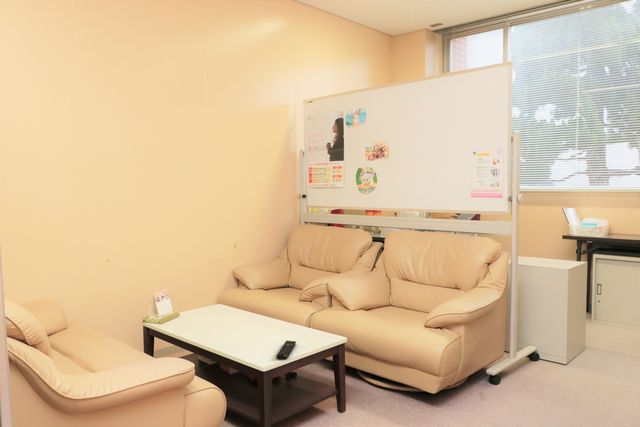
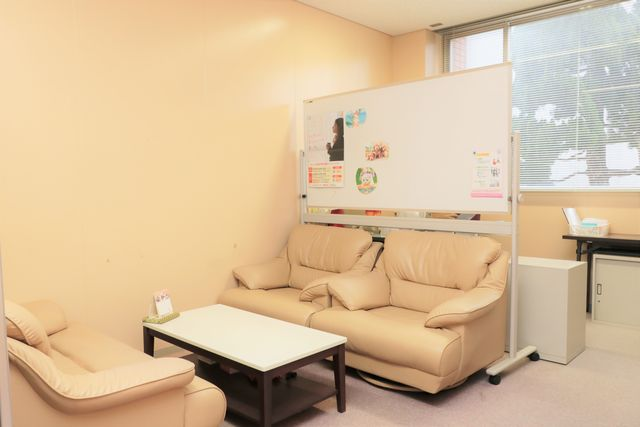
- remote control [275,340,297,361]
